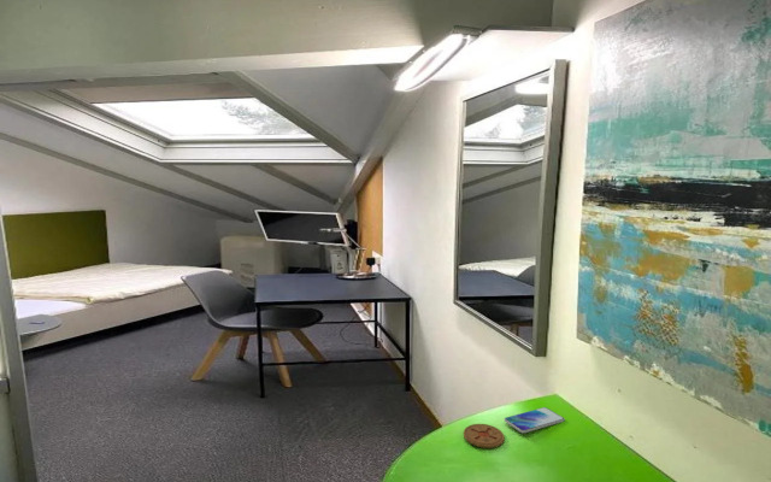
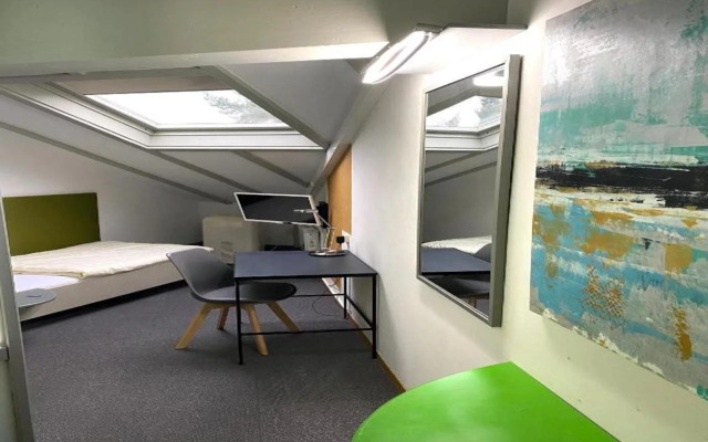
- coaster [463,423,506,449]
- smartphone [504,406,566,434]
